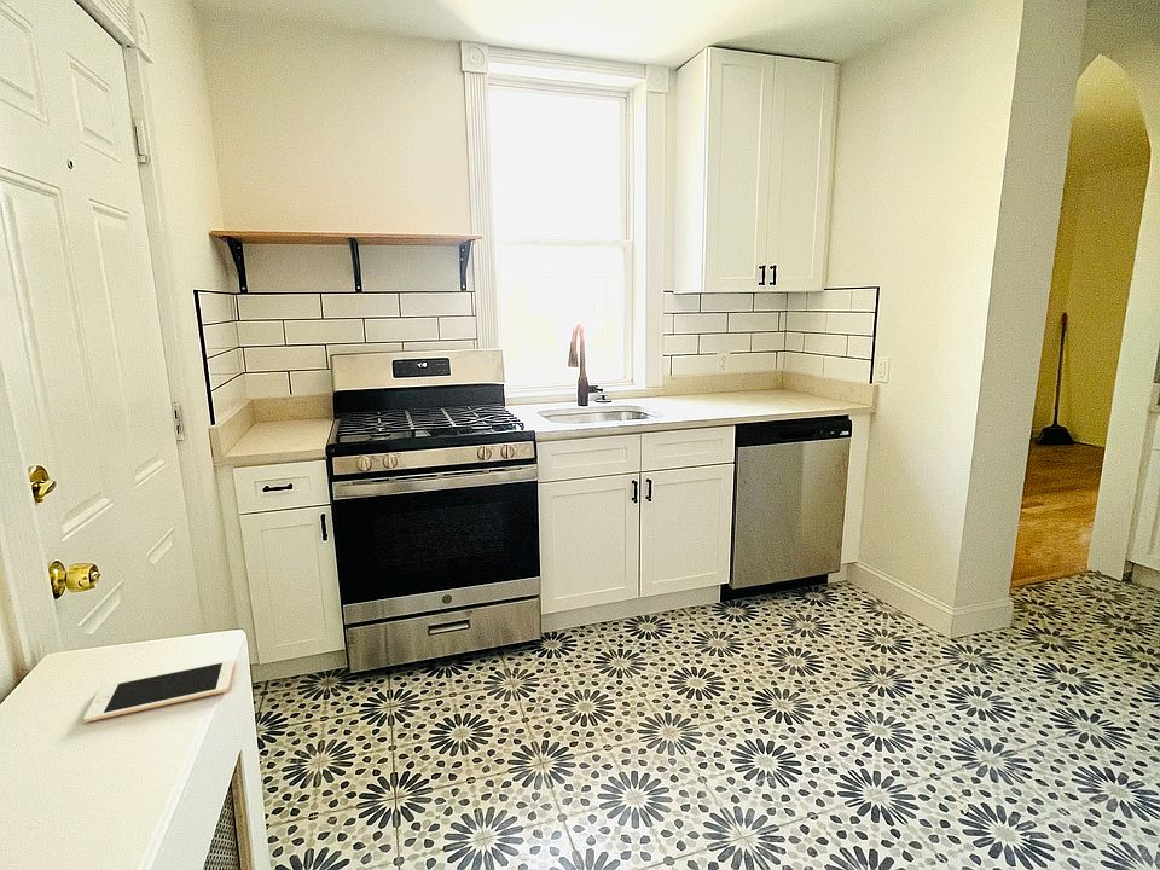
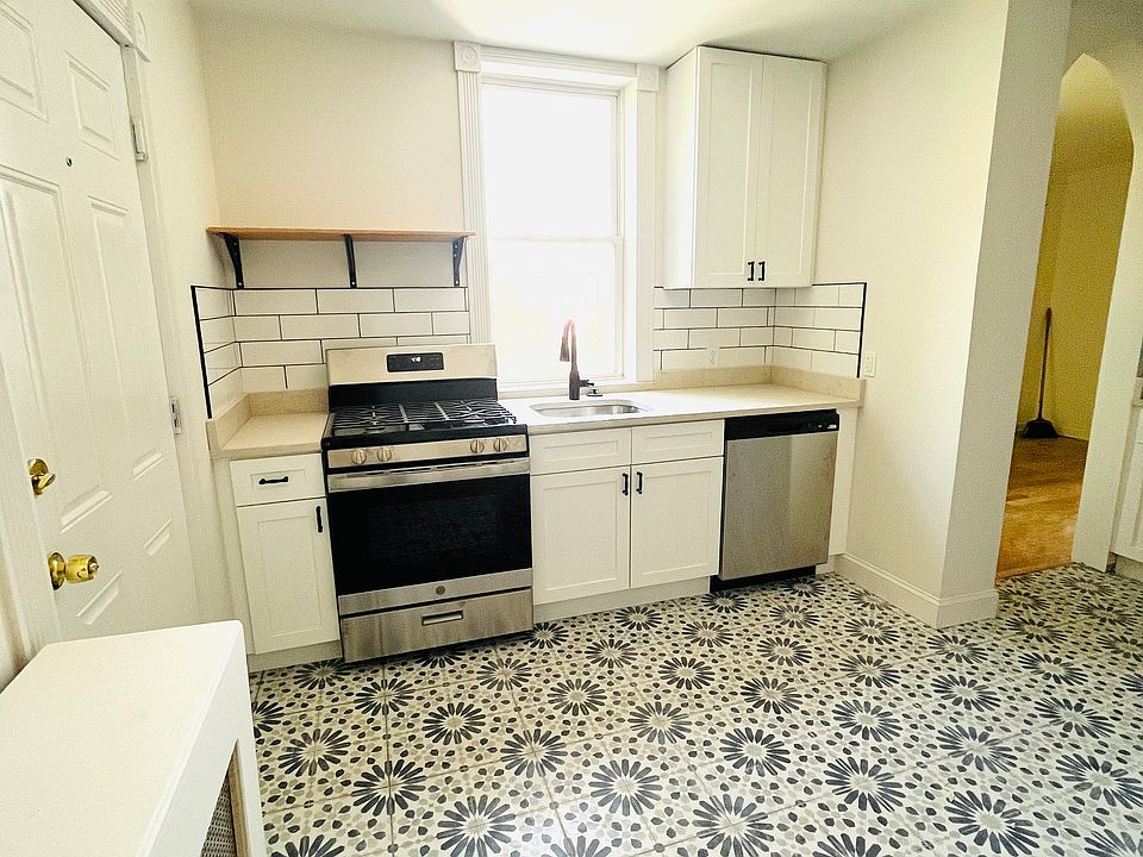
- cell phone [82,659,236,724]
